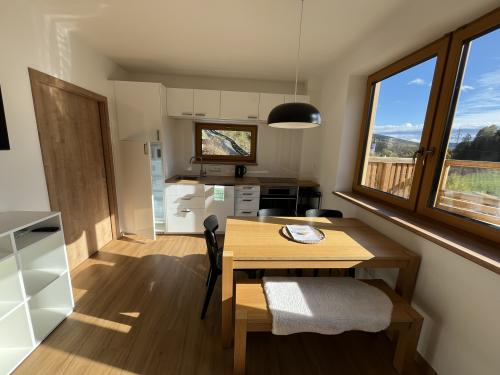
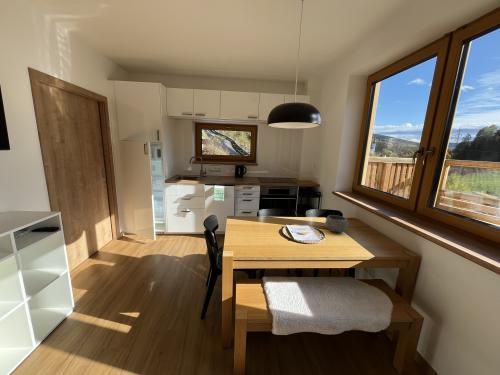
+ bowl [324,214,349,233]
